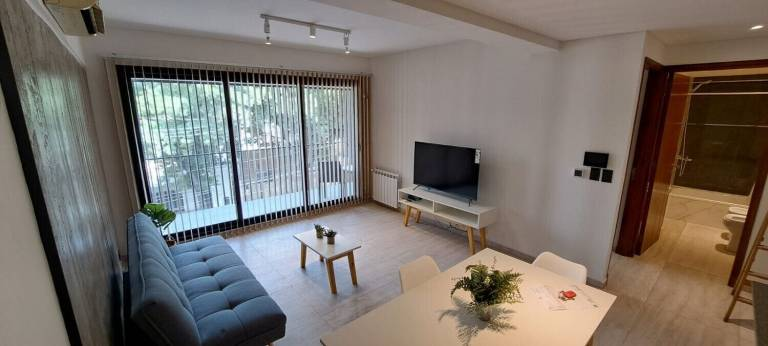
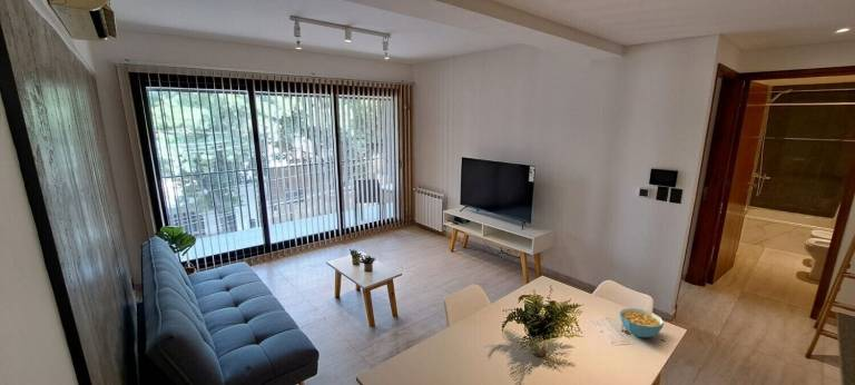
+ cereal bowl [619,307,665,338]
